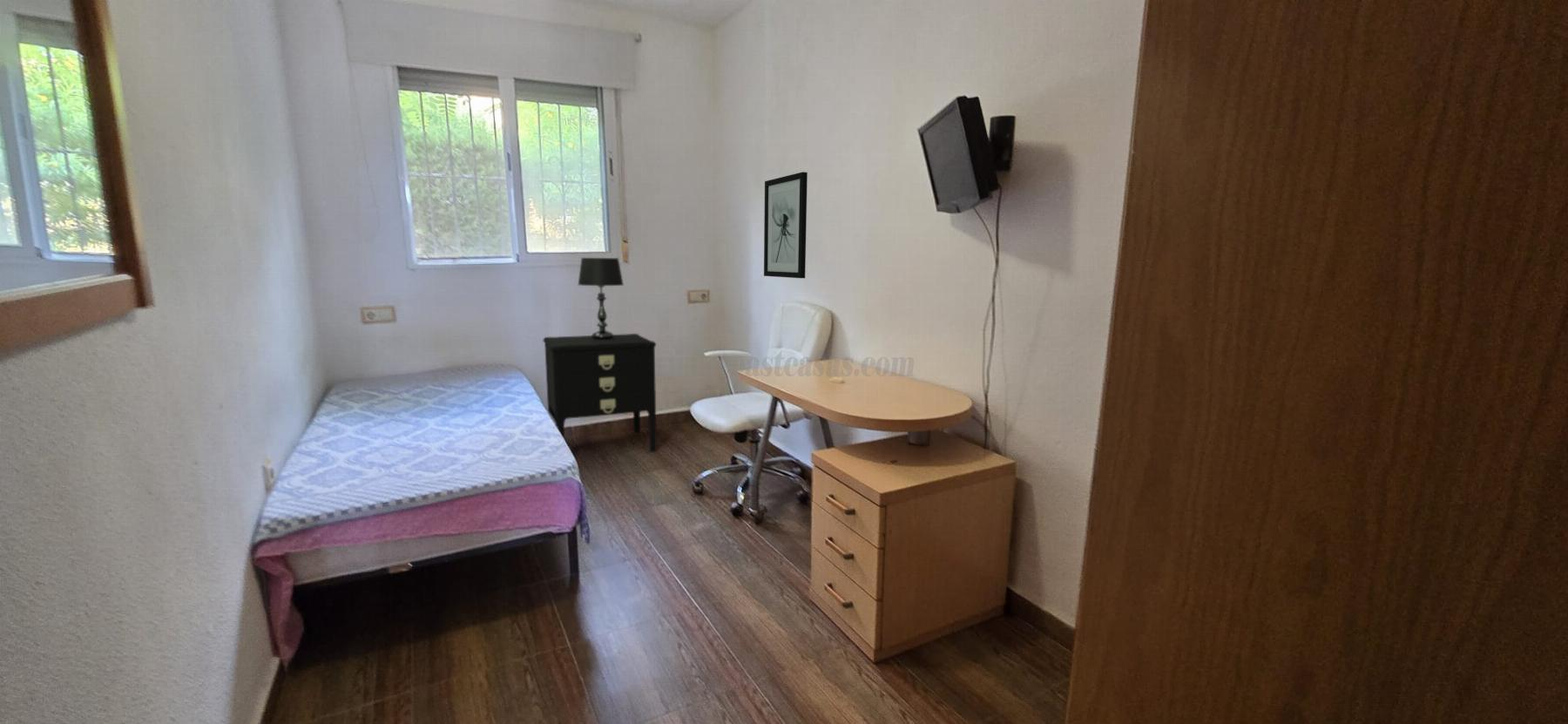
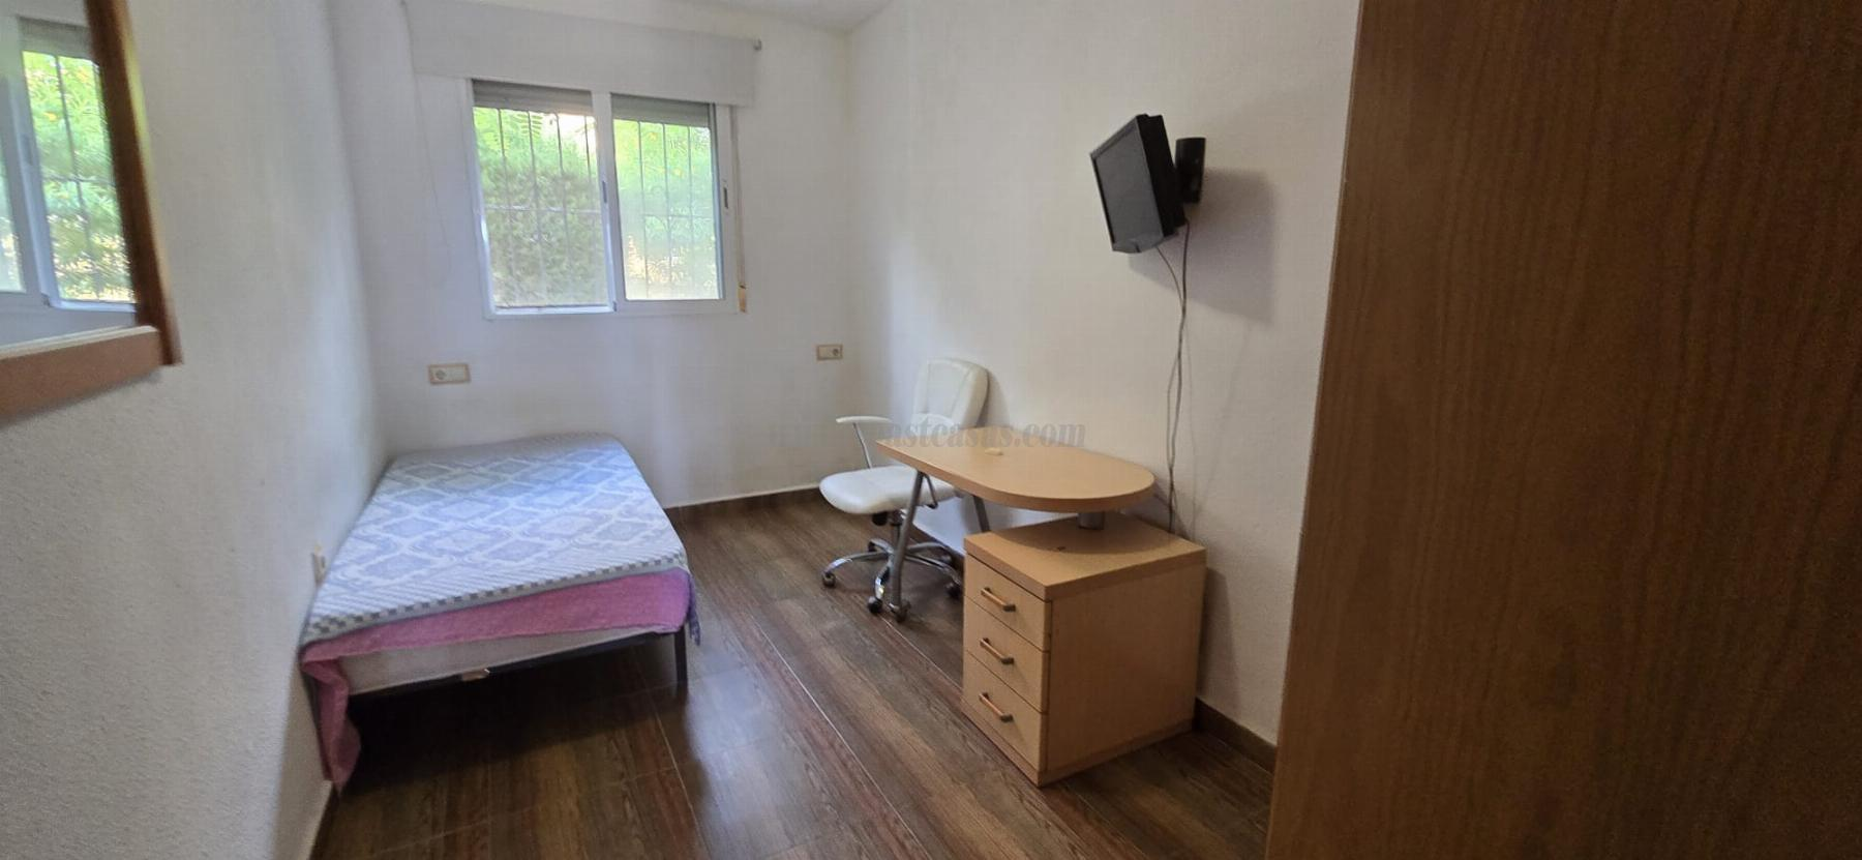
- table lamp [577,257,625,339]
- wall art [763,171,808,279]
- nightstand [543,333,658,453]
